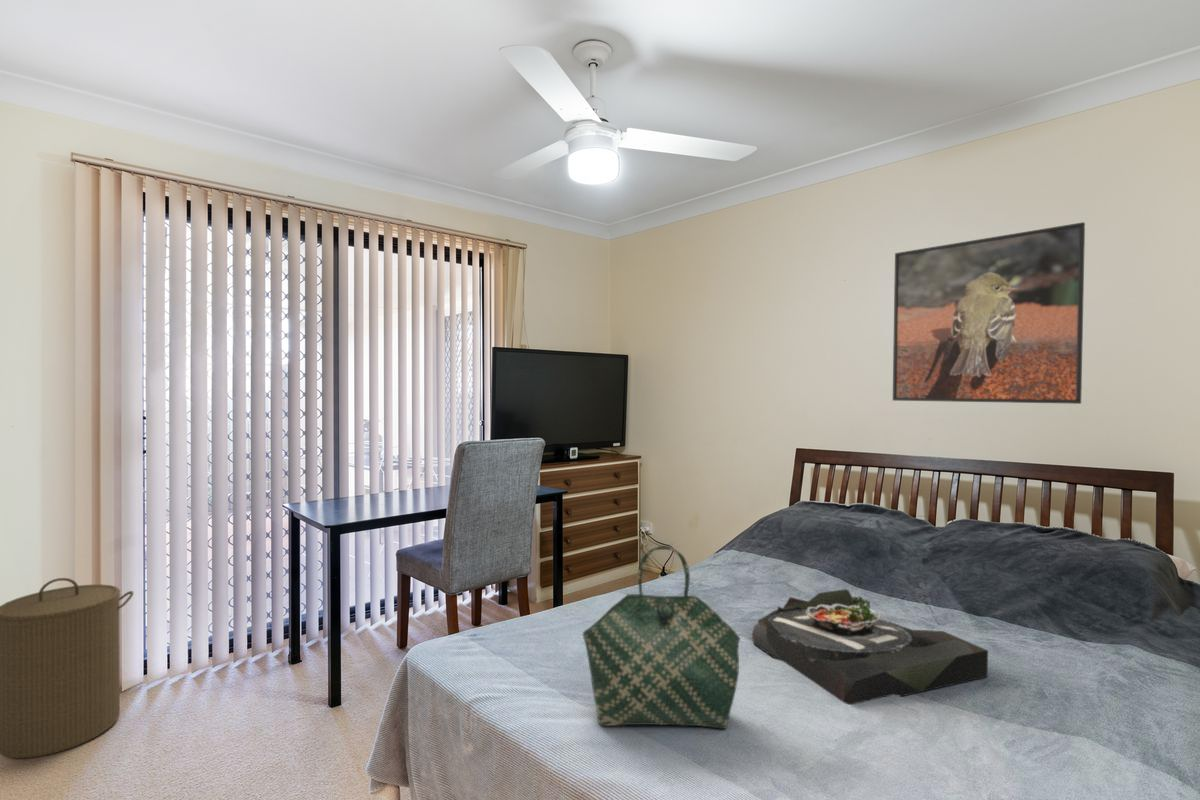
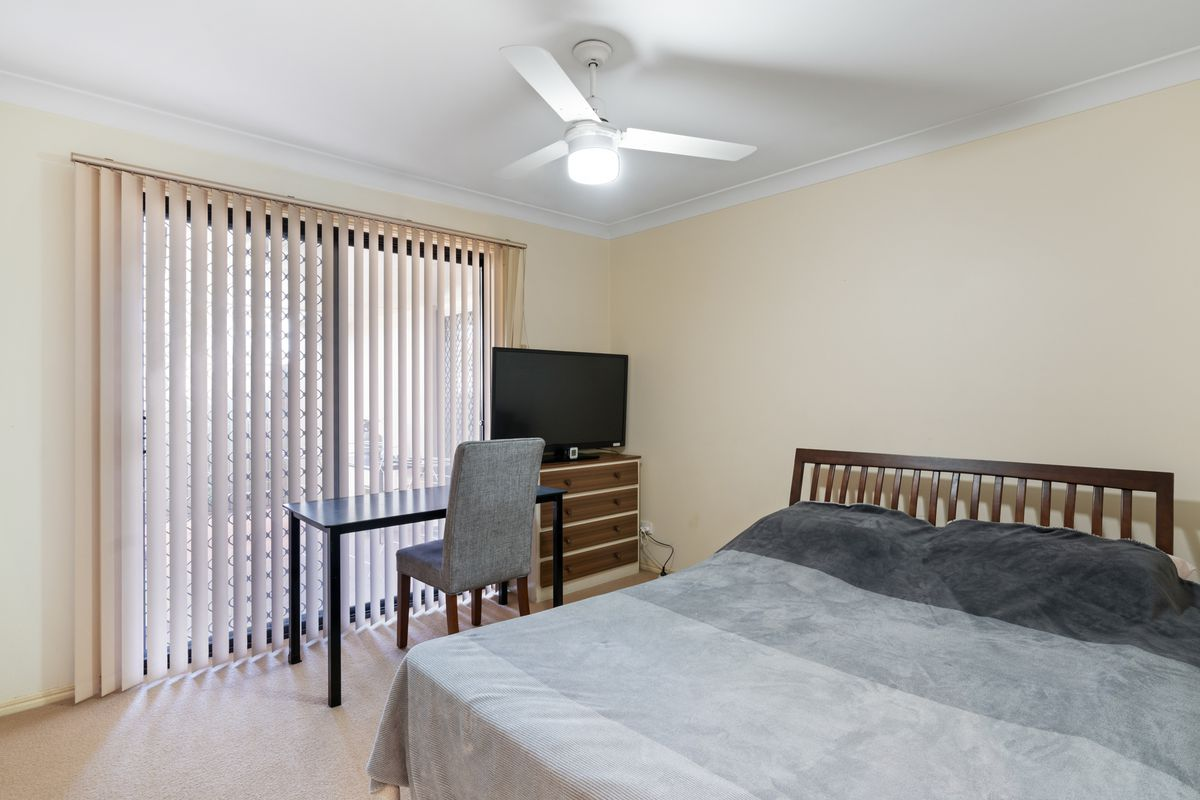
- tote bag [582,545,741,730]
- serving tray [751,588,989,705]
- laundry hamper [0,577,135,760]
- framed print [892,221,1086,405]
